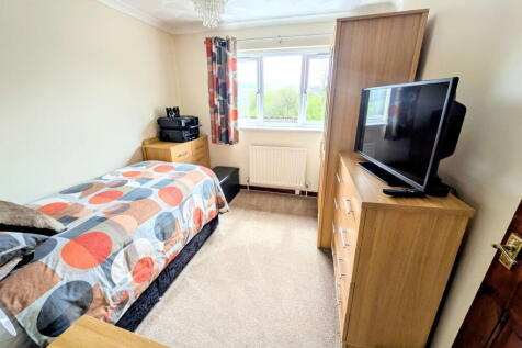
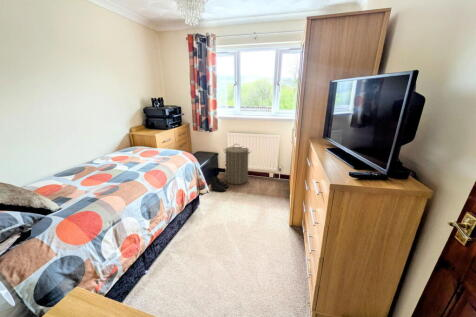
+ boots [208,174,229,193]
+ laundry hamper [222,143,252,186]
